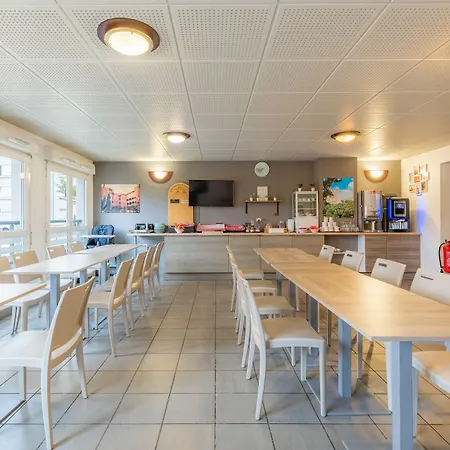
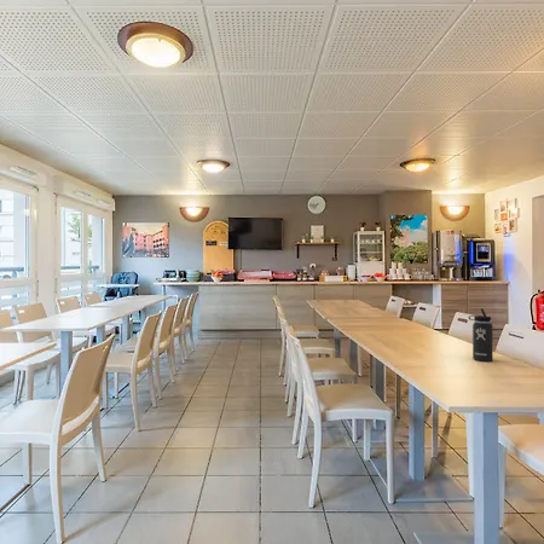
+ thermos bottle [468,307,494,363]
